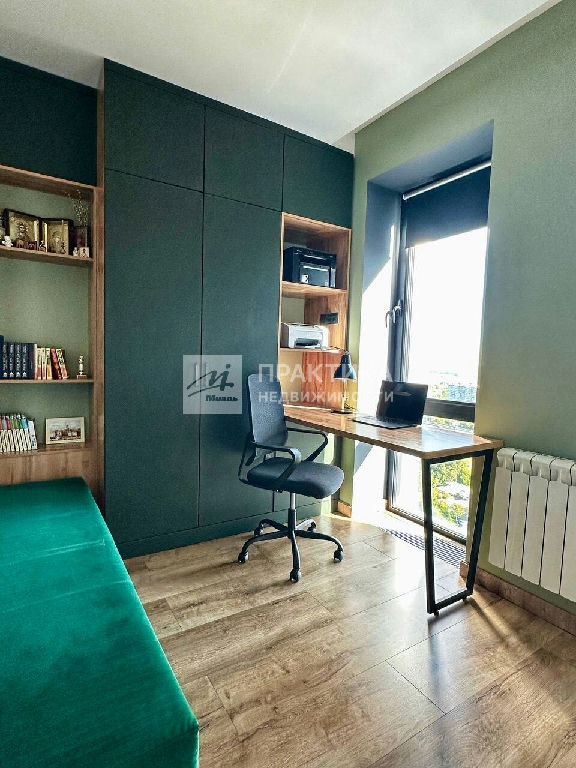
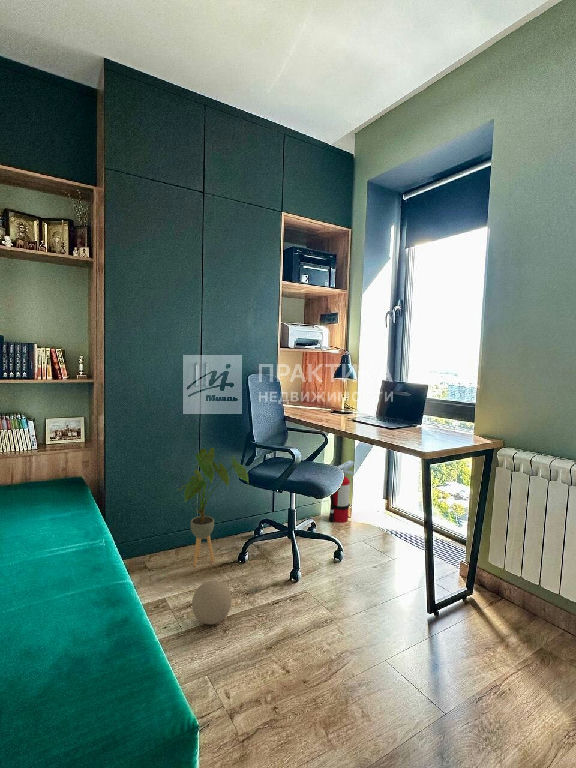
+ ball [191,579,233,626]
+ fire extinguisher [328,460,355,524]
+ house plant [176,447,250,568]
